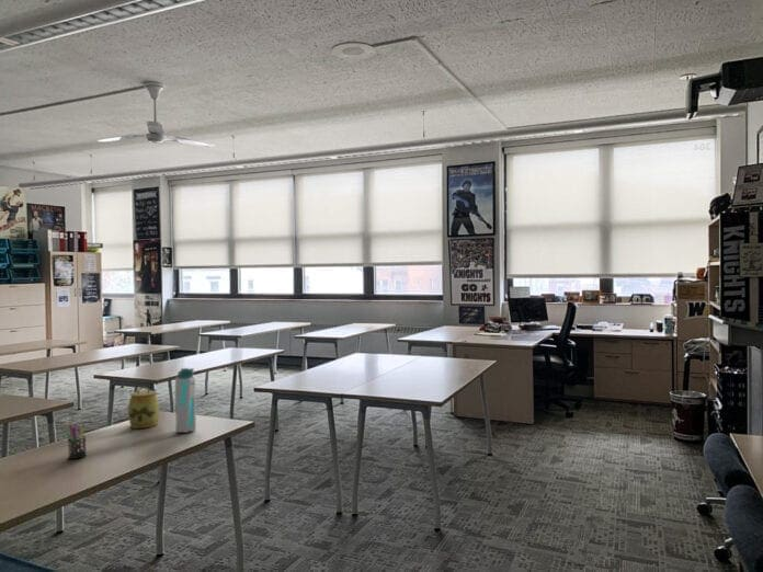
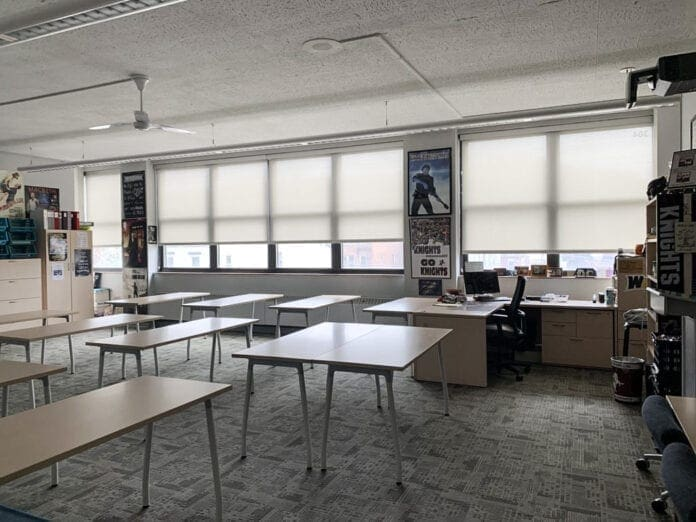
- jar [127,386,161,430]
- water bottle [174,367,197,434]
- pen holder [65,423,88,460]
